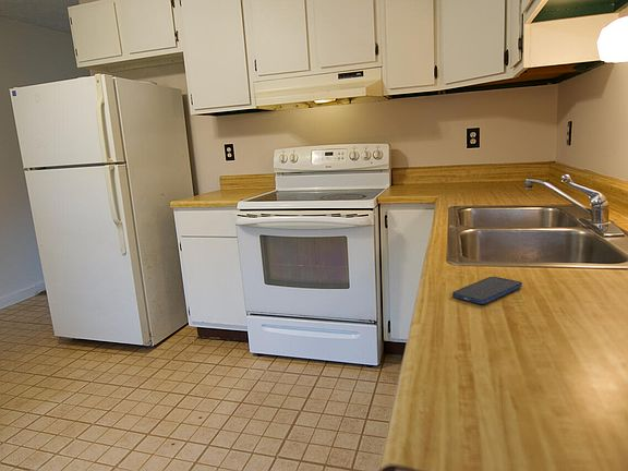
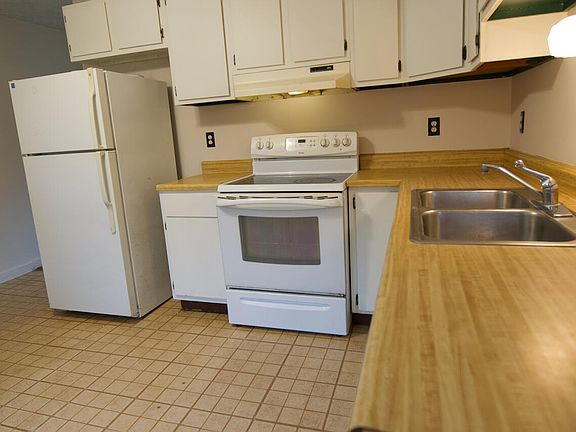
- smartphone [451,276,523,305]
